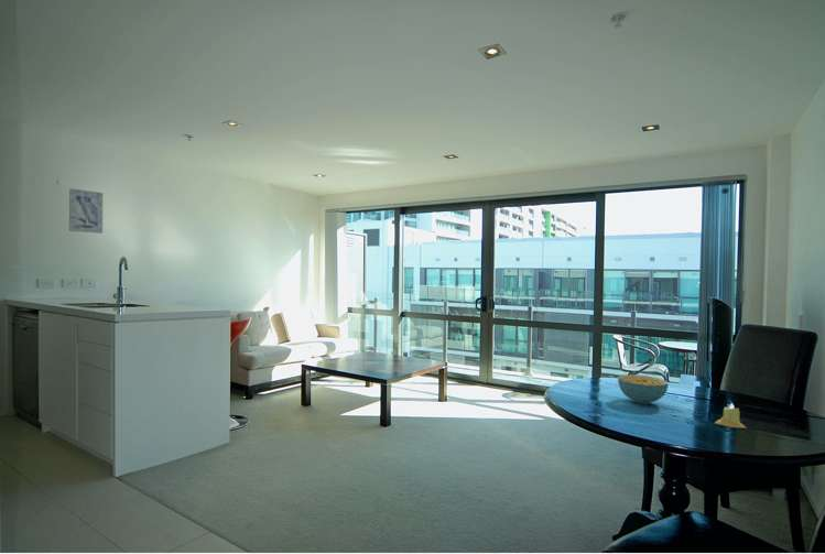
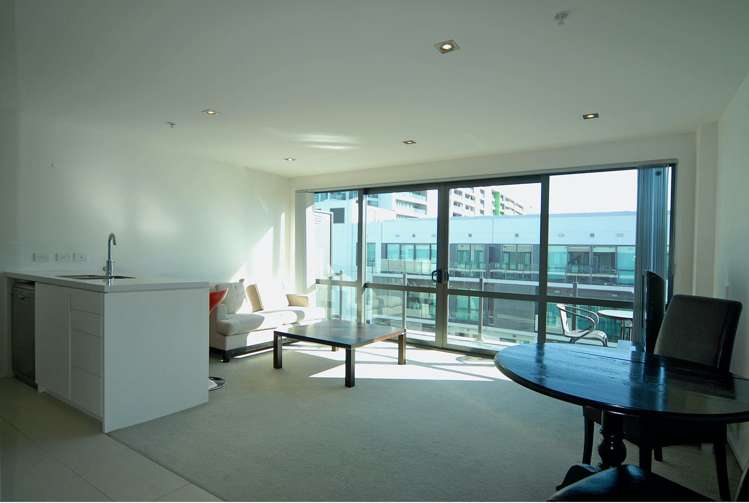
- wall art [68,187,104,235]
- candle [714,402,748,430]
- cereal bowl [617,373,670,405]
